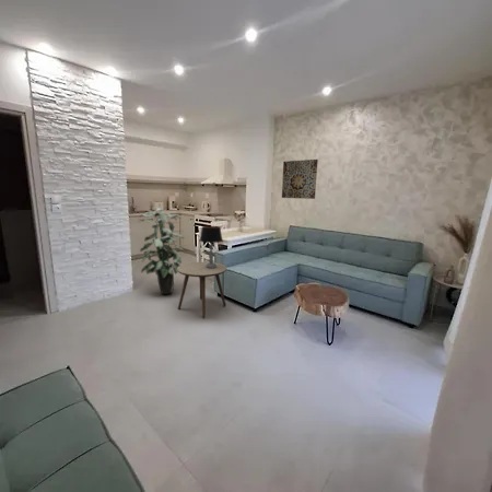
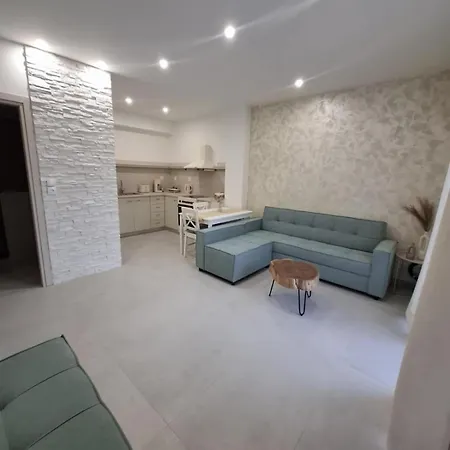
- wall art [281,159,319,200]
- indoor plant [139,207,186,295]
- side table [177,261,227,319]
- table lamp [199,225,223,268]
